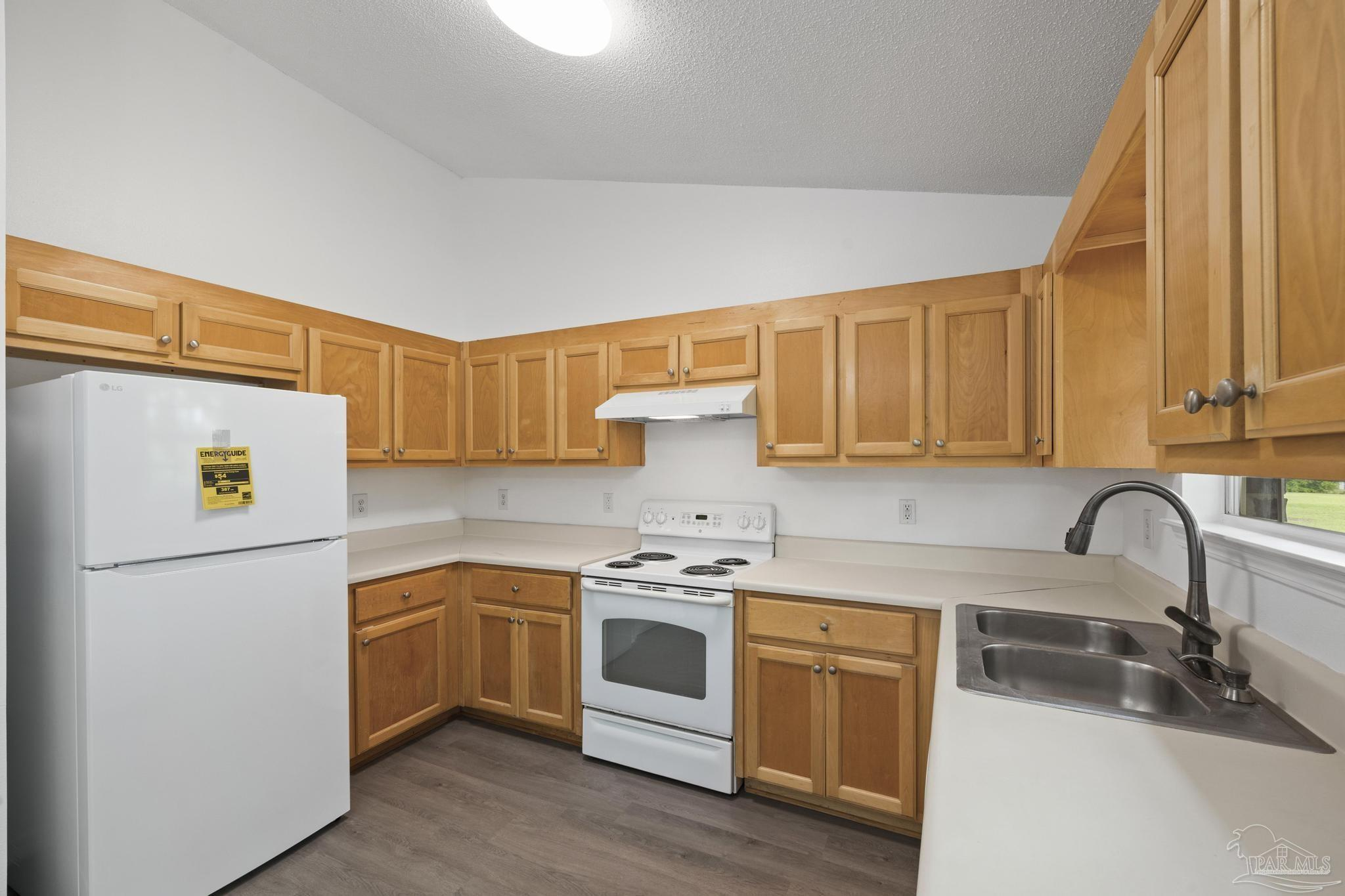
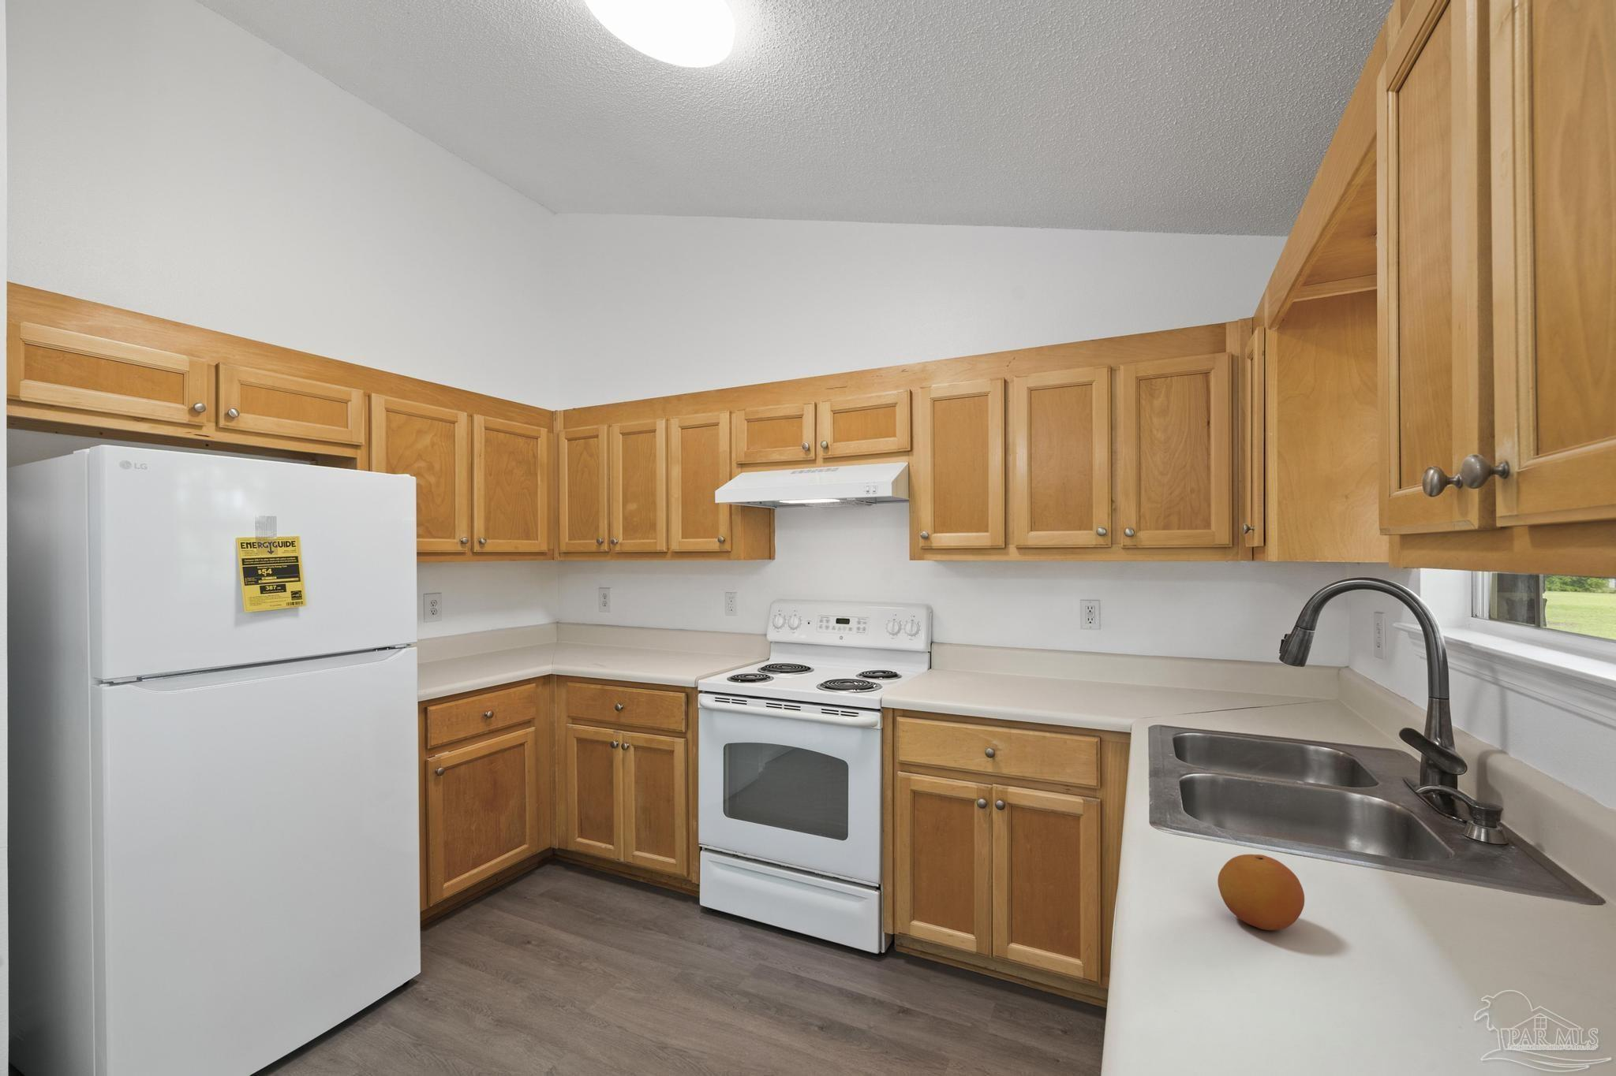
+ fruit [1217,854,1305,931]
